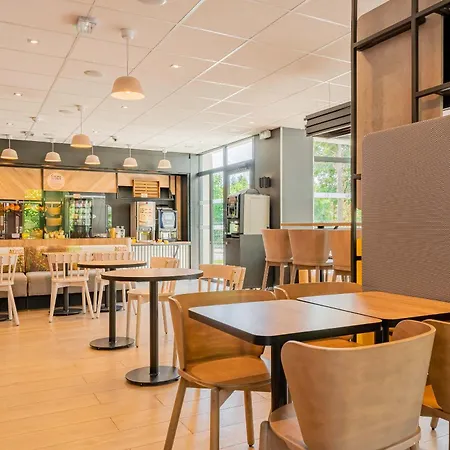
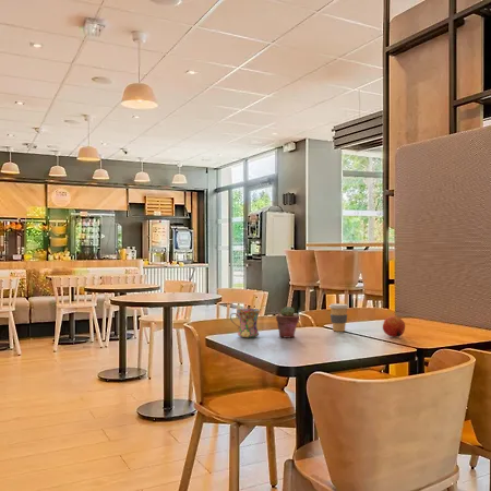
+ potted succulent [275,306,300,339]
+ coffee cup [327,302,349,333]
+ apple [382,315,406,338]
+ mug [229,308,261,338]
